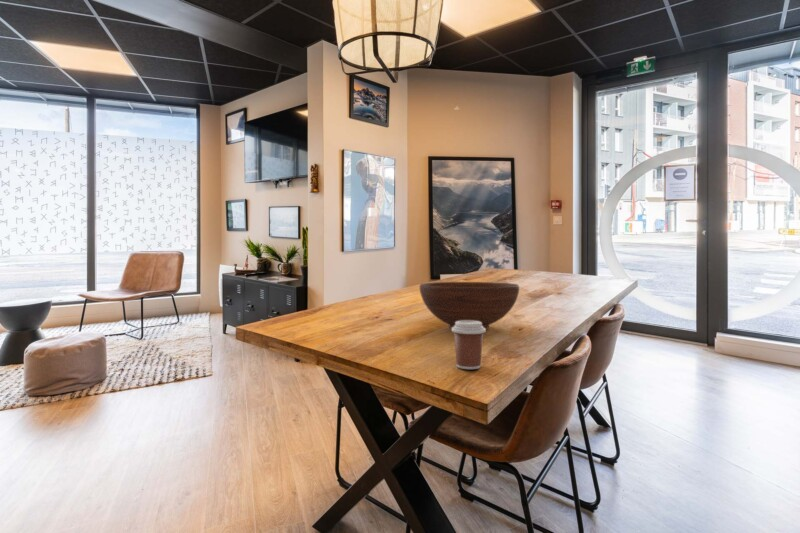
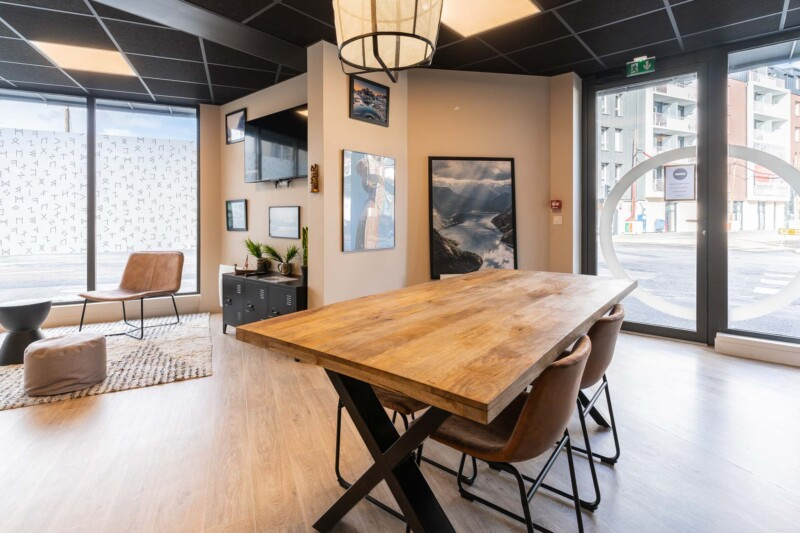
- fruit bowl [419,281,520,331]
- coffee cup [451,320,487,370]
